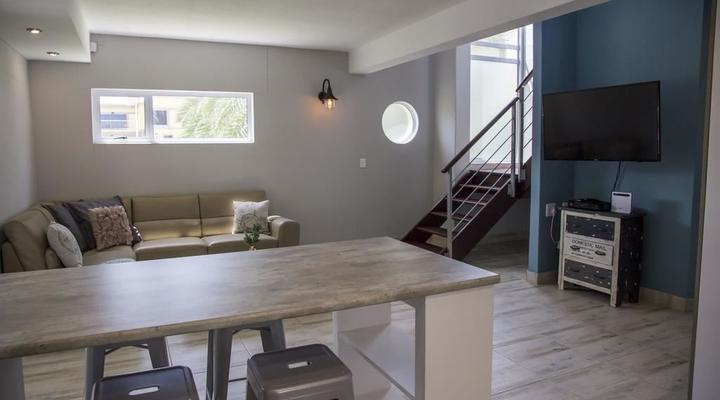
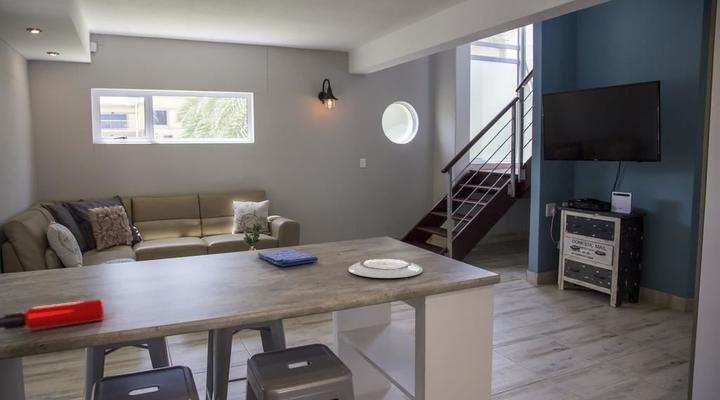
+ dish towel [257,249,319,267]
+ plate [348,258,424,279]
+ water bottle [0,298,105,331]
